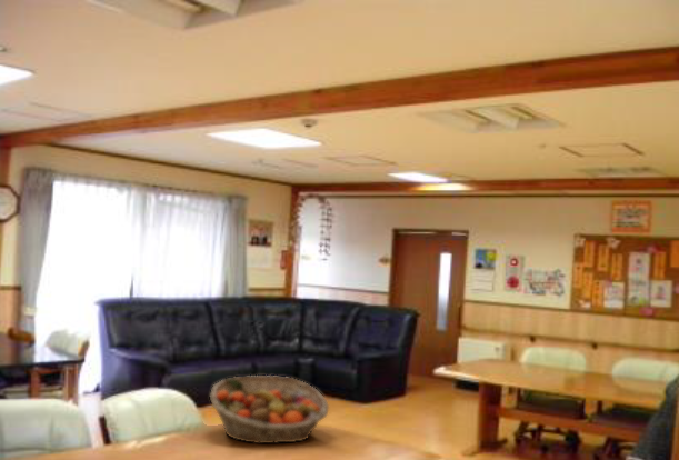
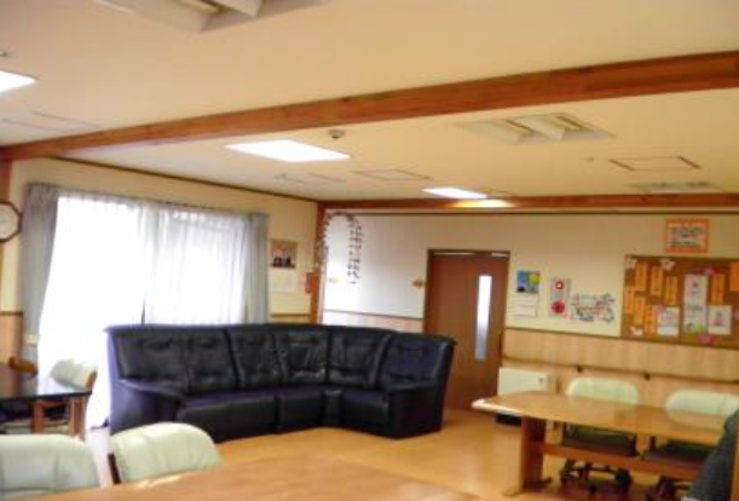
- fruit basket [209,374,330,444]
